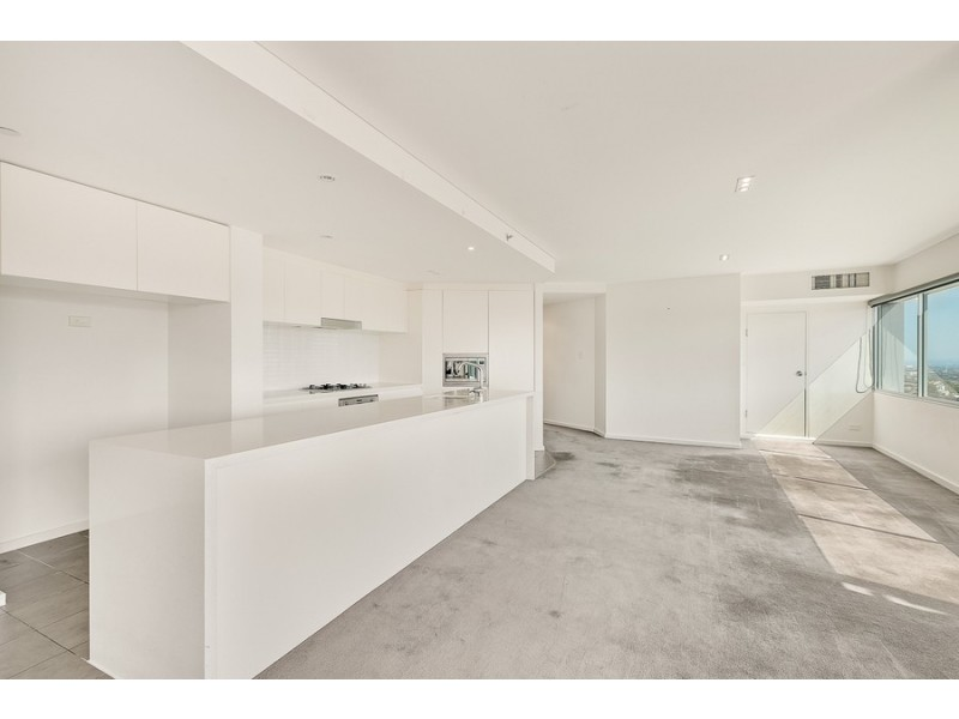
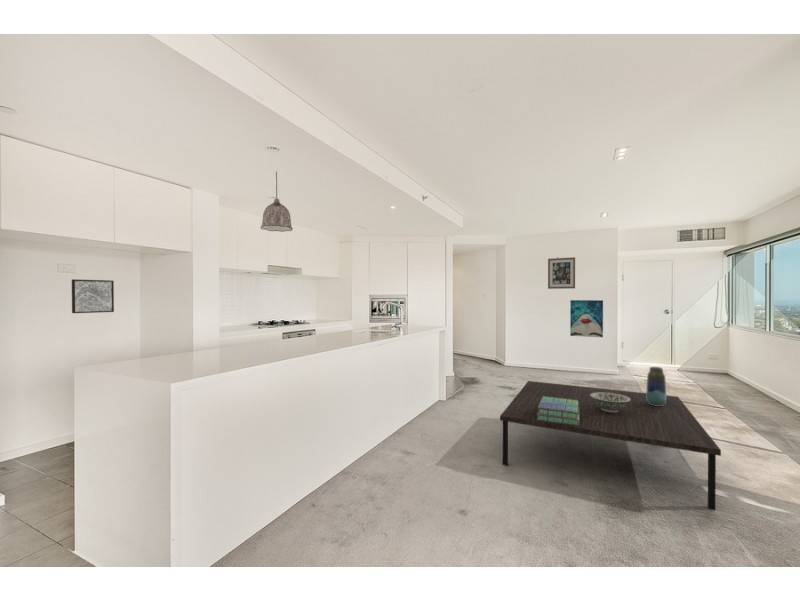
+ wall art [547,256,576,290]
+ wall art [71,278,115,314]
+ pendant lamp [260,171,294,233]
+ coffee table [499,380,722,511]
+ vase [645,366,667,406]
+ wall art [569,299,604,338]
+ stack of books [537,396,579,425]
+ decorative bowl [590,392,630,412]
